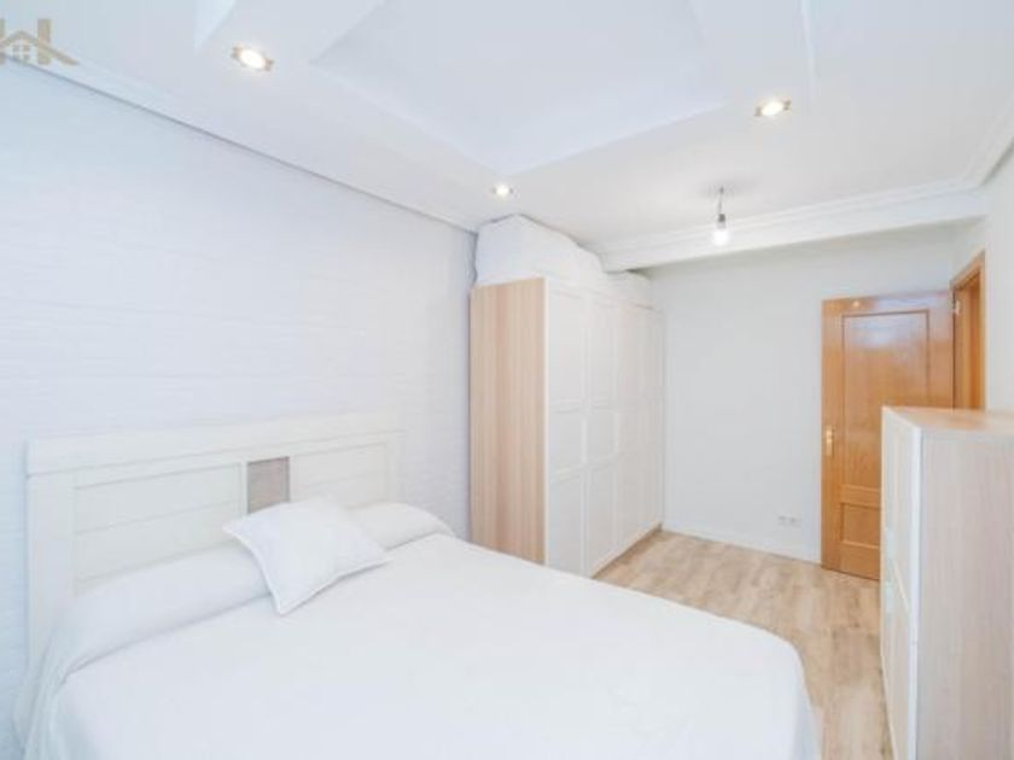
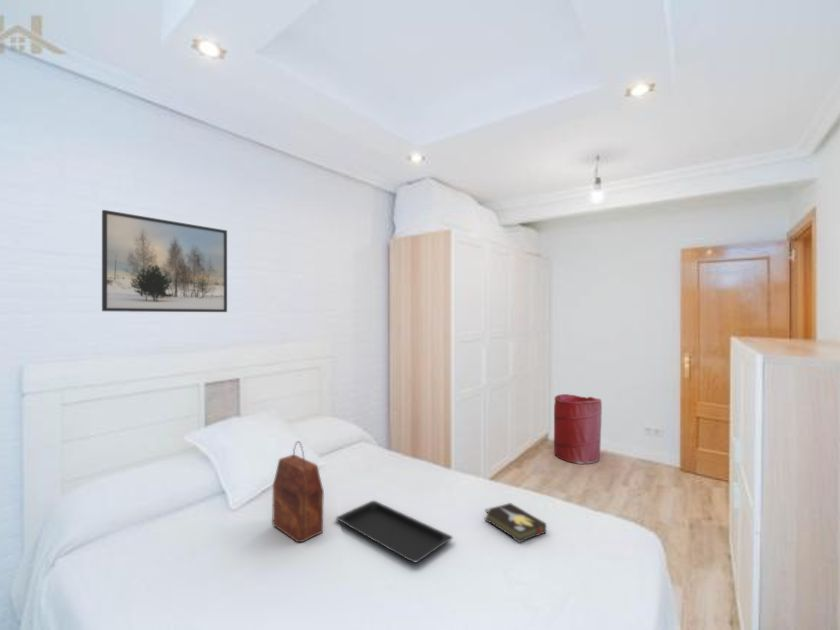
+ serving tray [335,500,454,563]
+ handbag [271,440,325,543]
+ hardback book [484,502,547,544]
+ laundry hamper [553,393,603,465]
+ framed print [101,209,228,313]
